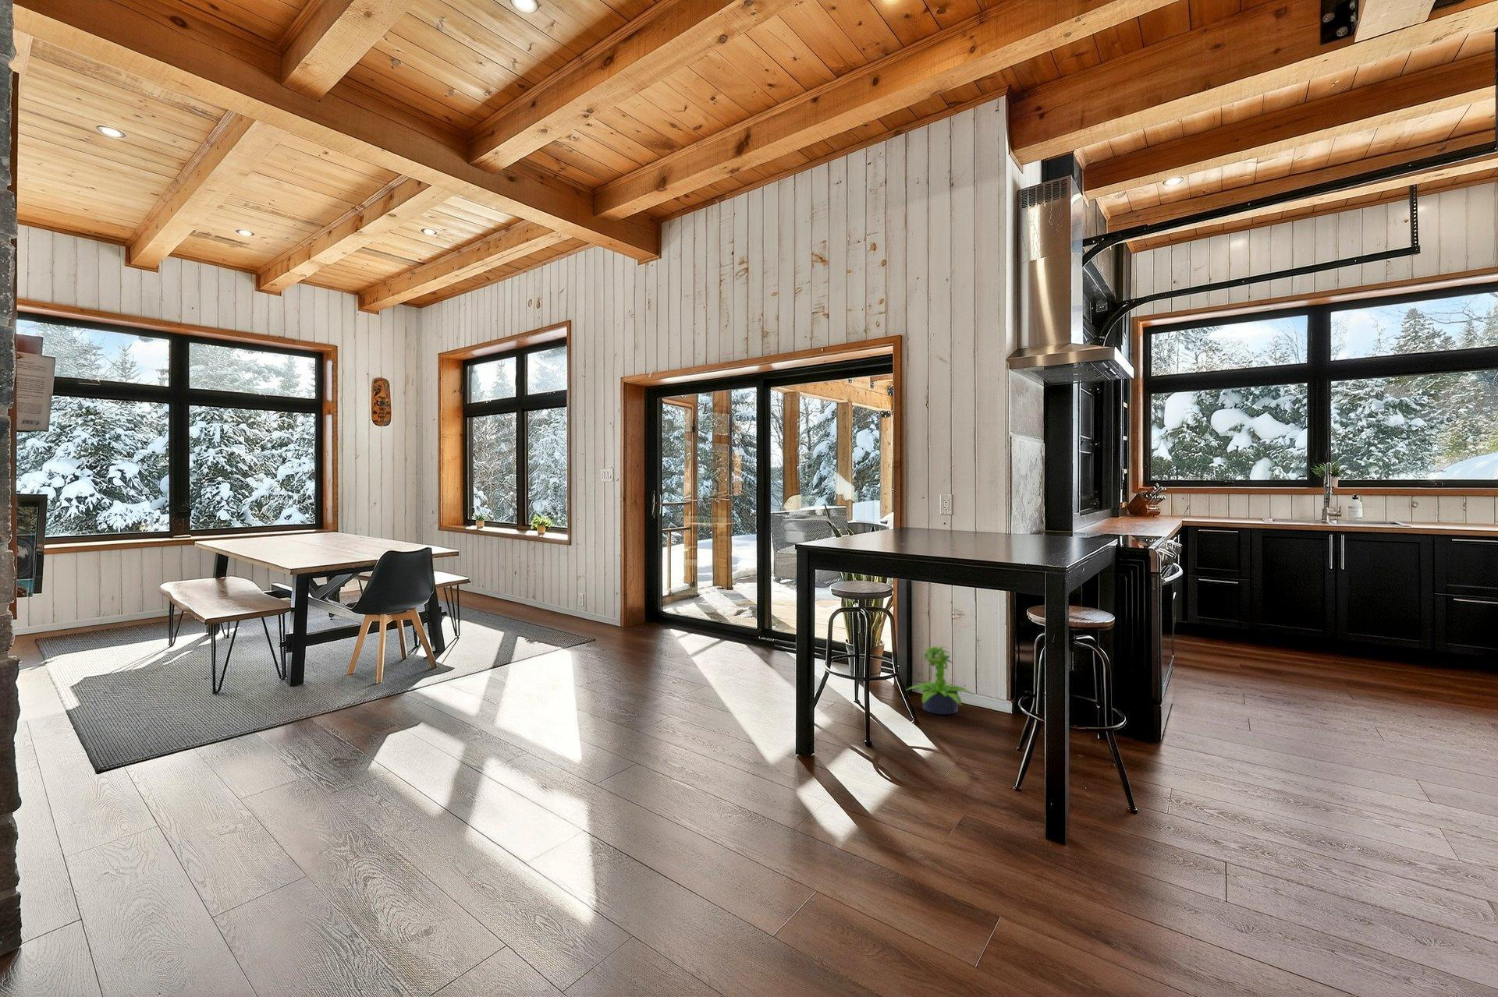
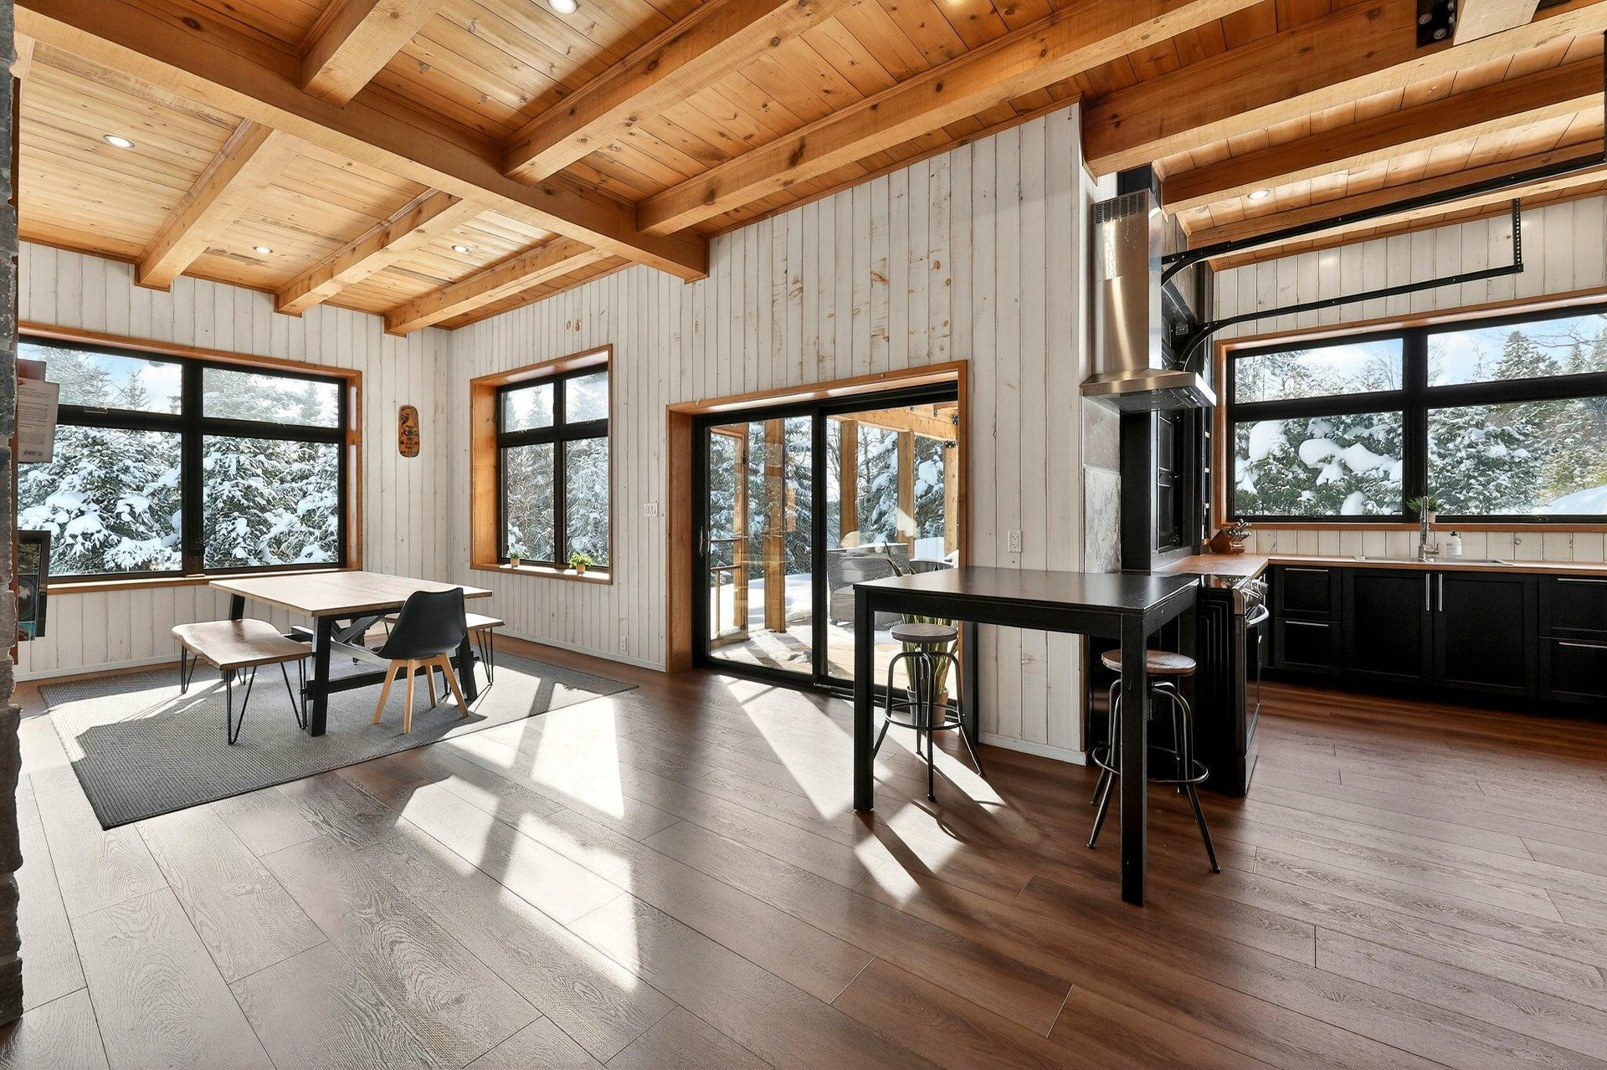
- potted plant [905,645,976,715]
